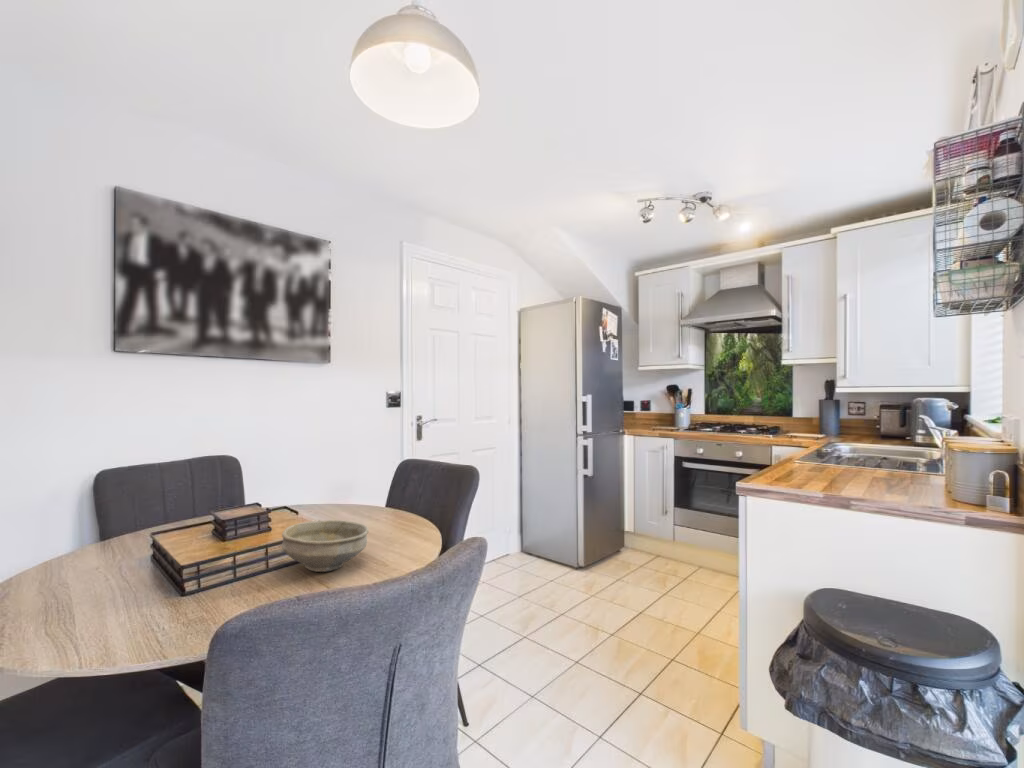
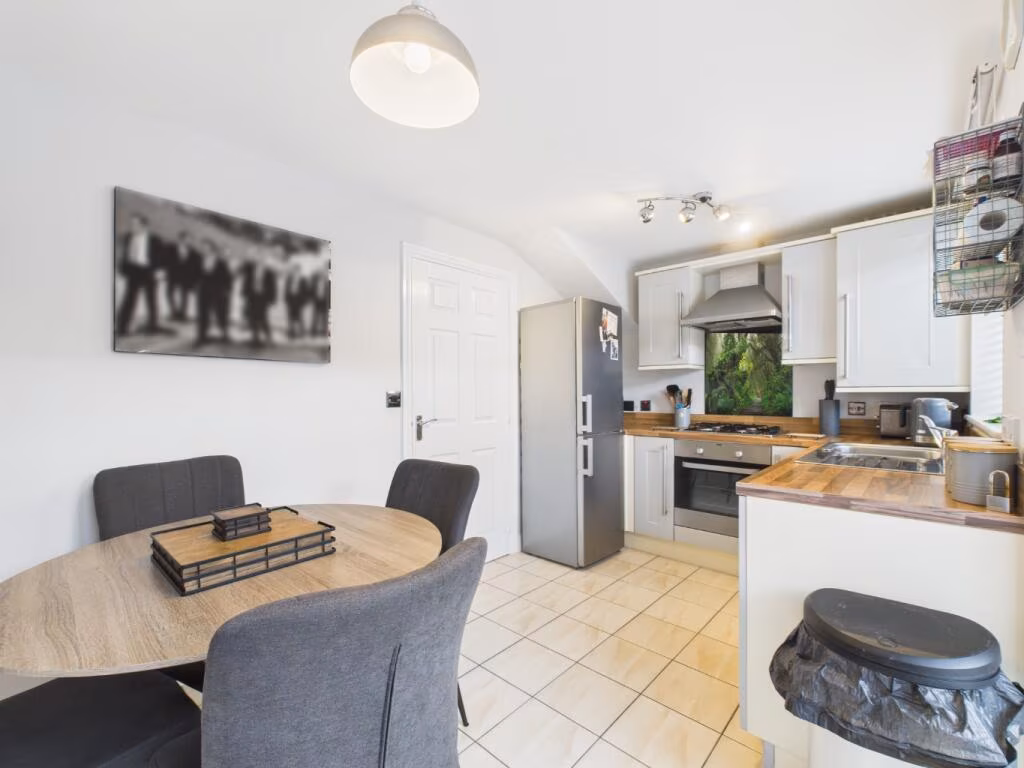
- bowl [281,519,370,573]
